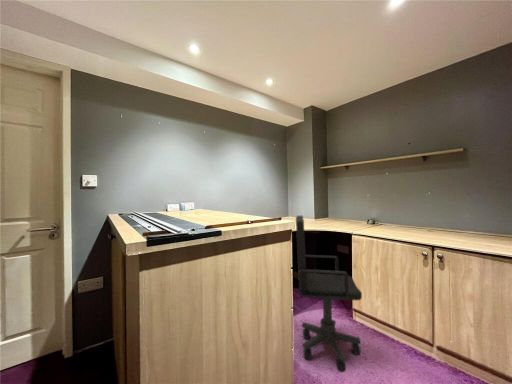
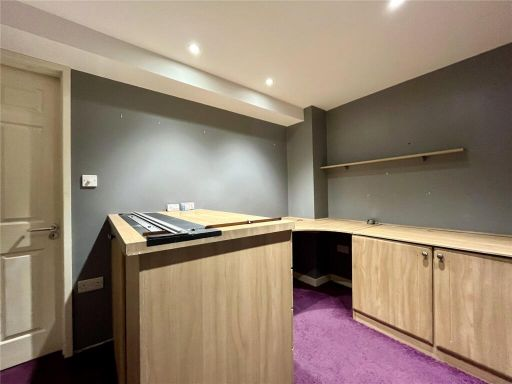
- office chair [295,215,363,373]
